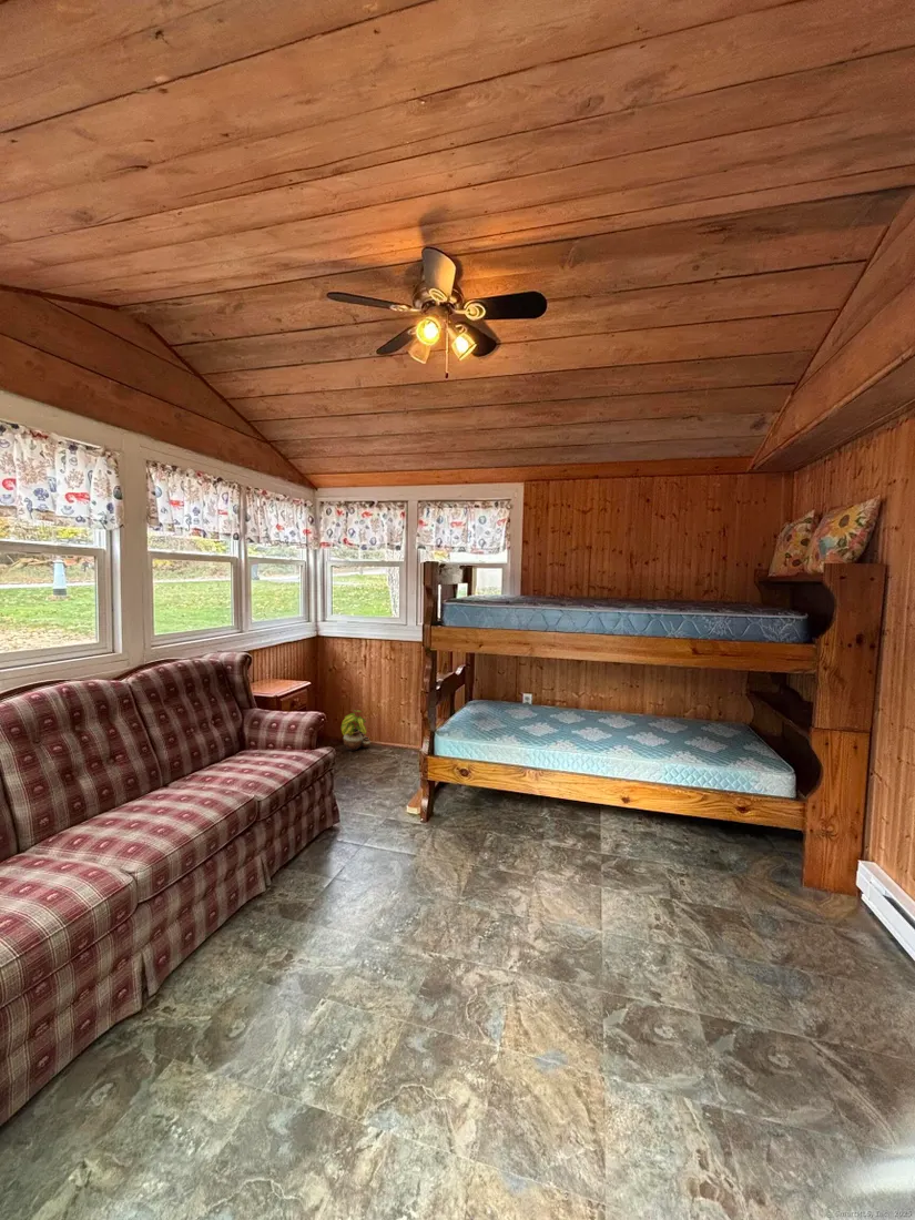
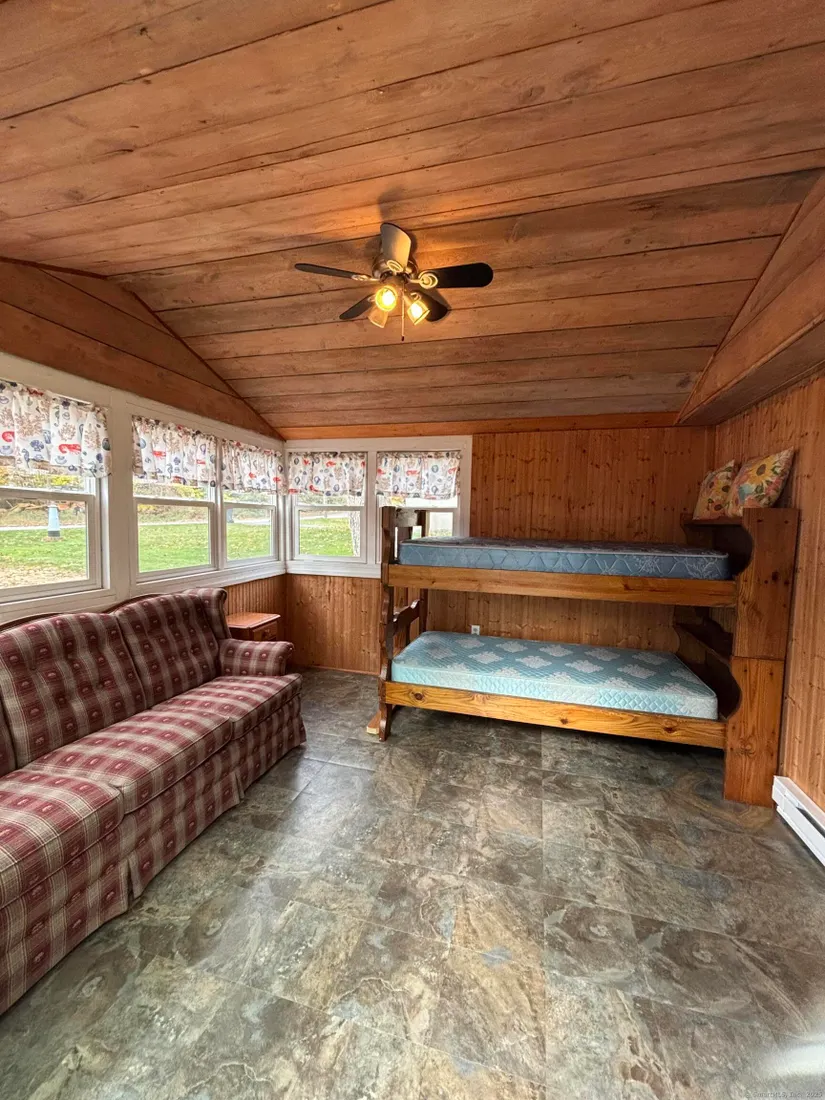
- potted plant [340,709,372,752]
